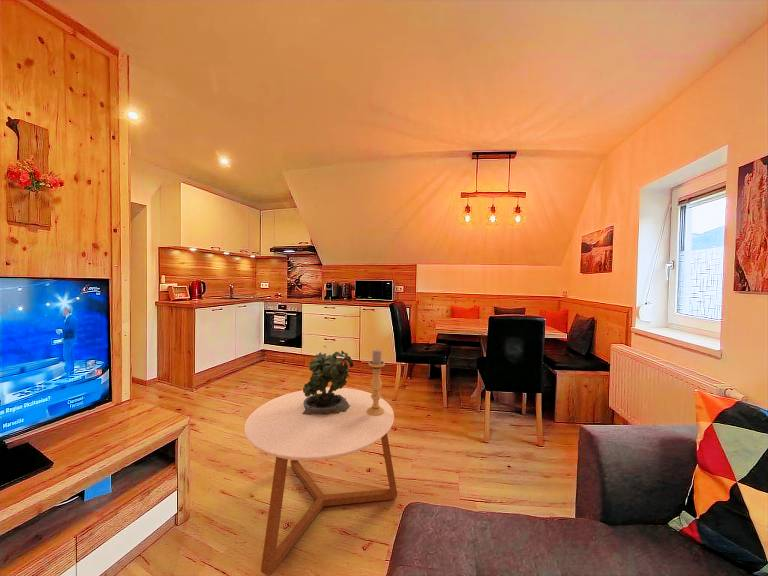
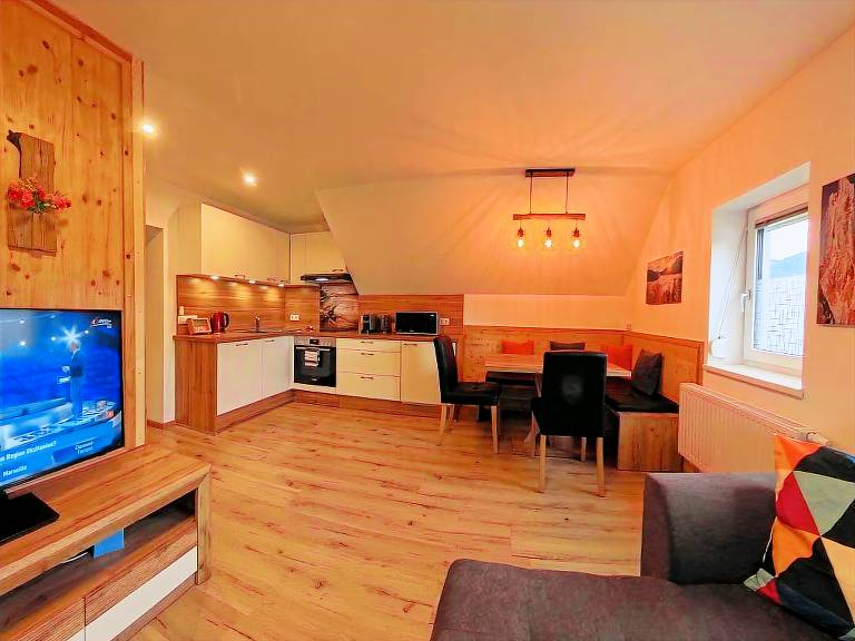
- coffee table [244,386,398,576]
- candle holder [367,349,386,416]
- potted plant [302,345,354,415]
